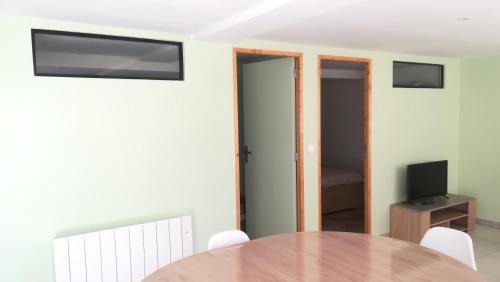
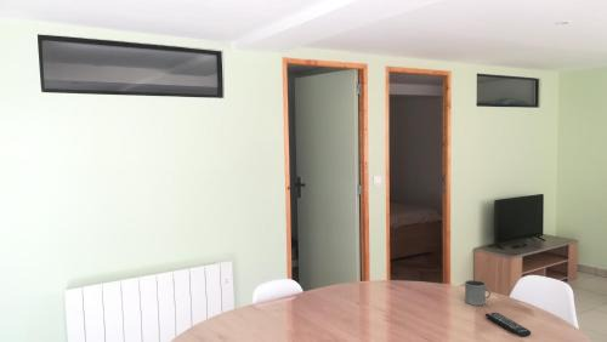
+ mug [464,279,492,307]
+ remote control [484,312,532,338]
